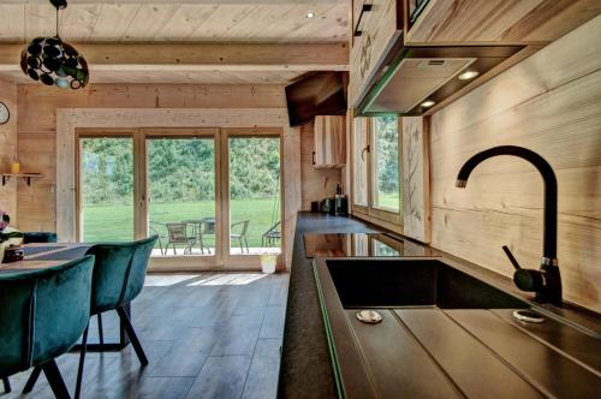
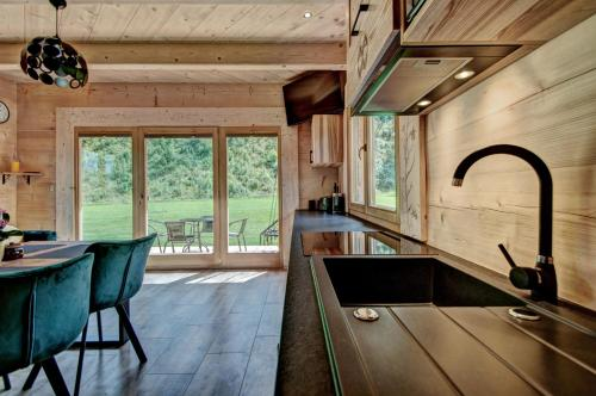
- potted plant [256,249,279,274]
